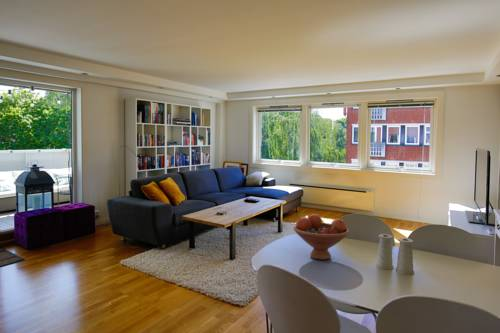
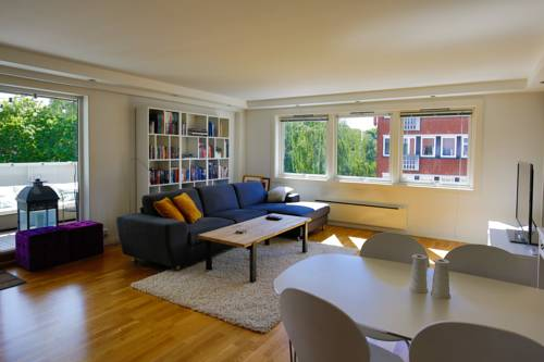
- fruit bowl [293,213,350,261]
